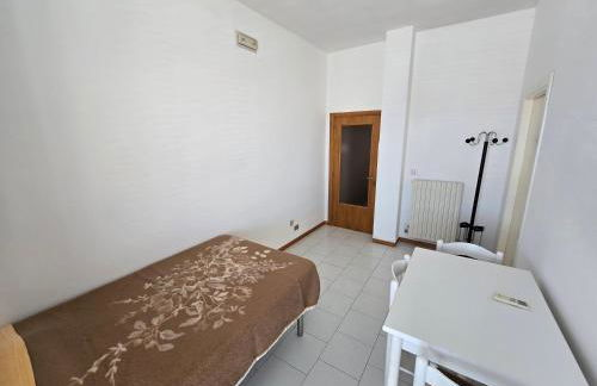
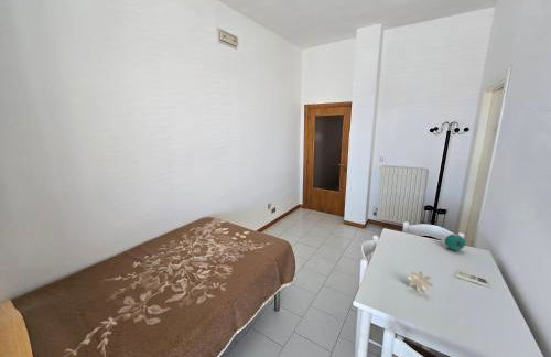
+ alarm clock [444,232,466,252]
+ flower [406,270,435,293]
